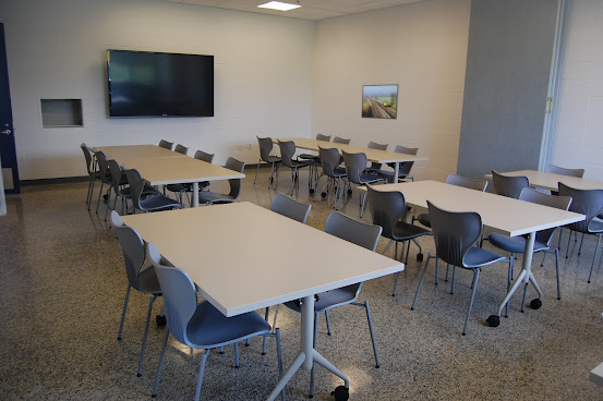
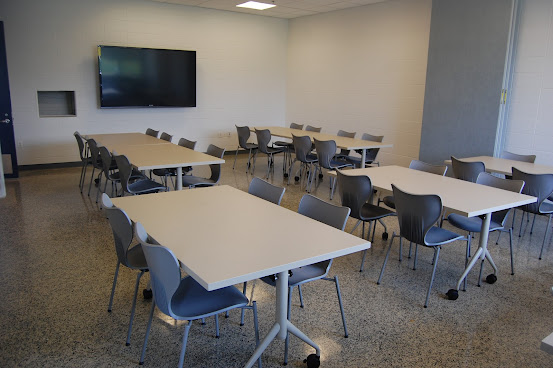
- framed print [360,83,400,120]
